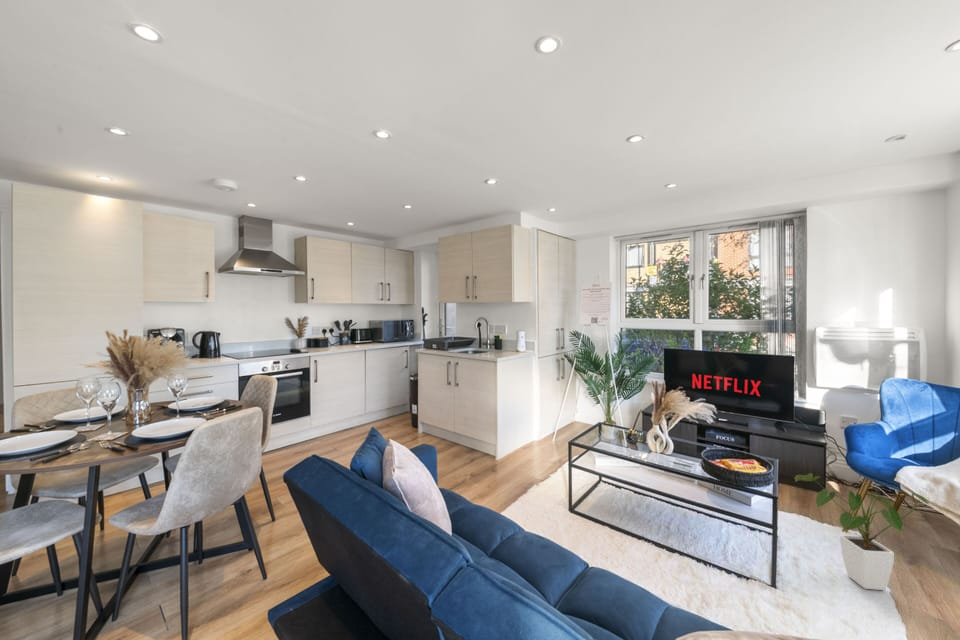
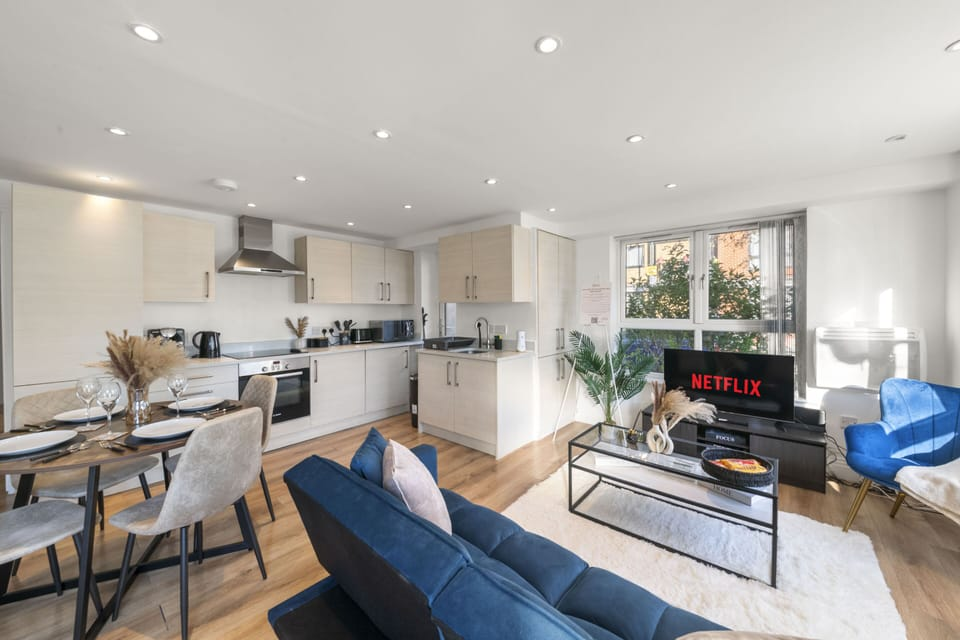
- house plant [794,472,931,591]
